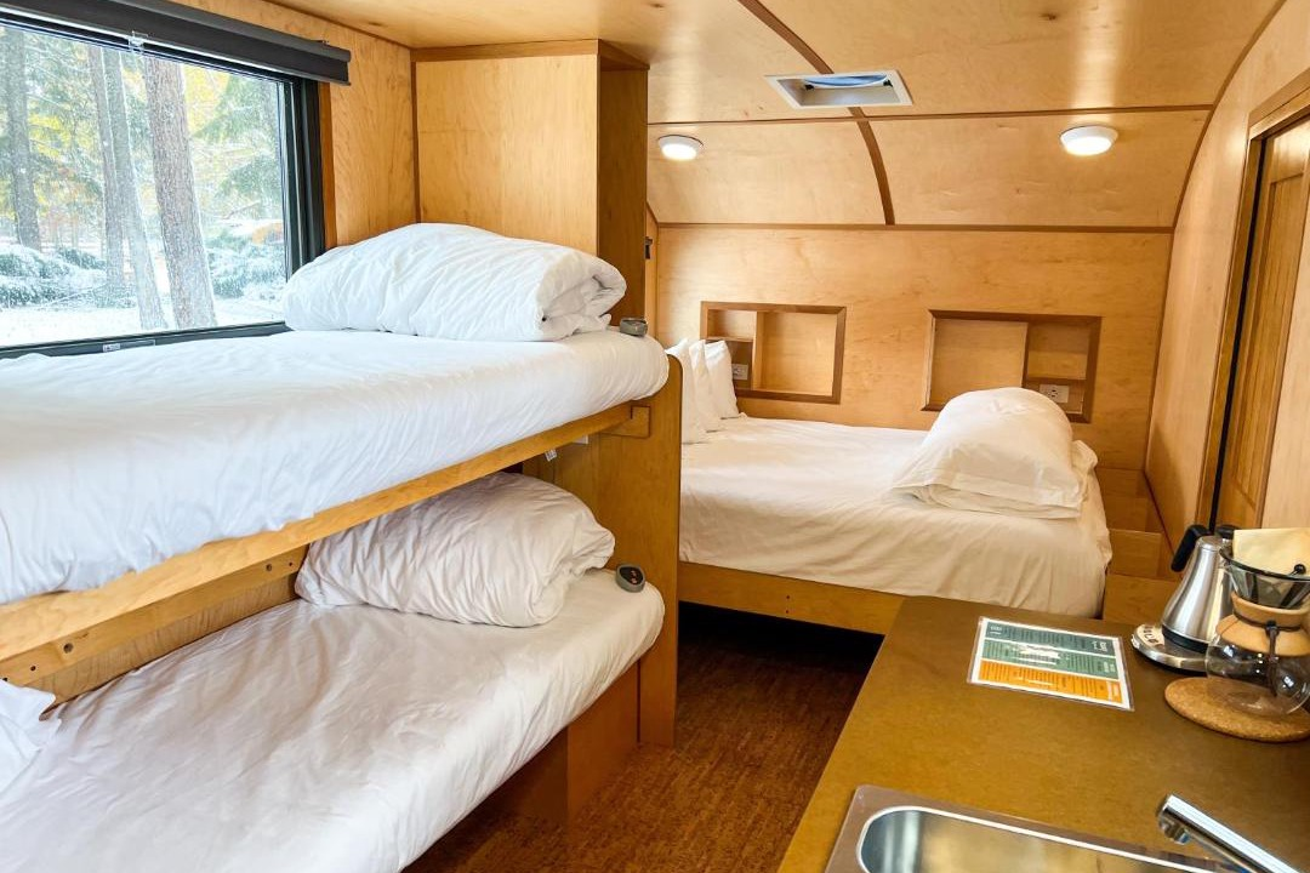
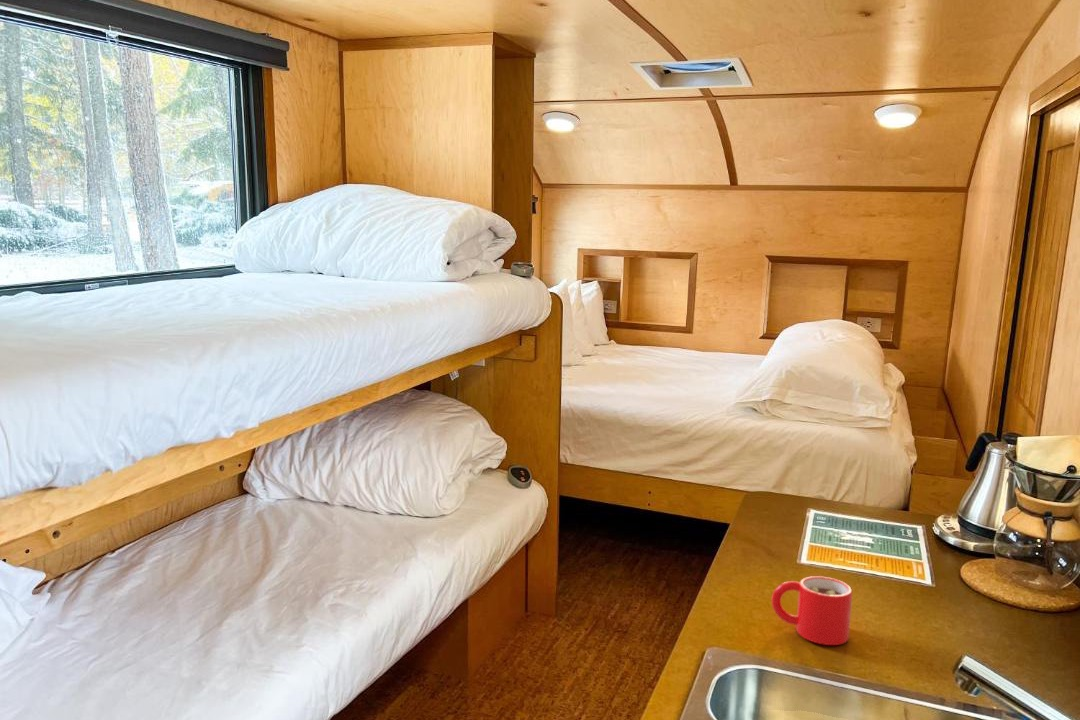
+ mug [771,575,853,646]
